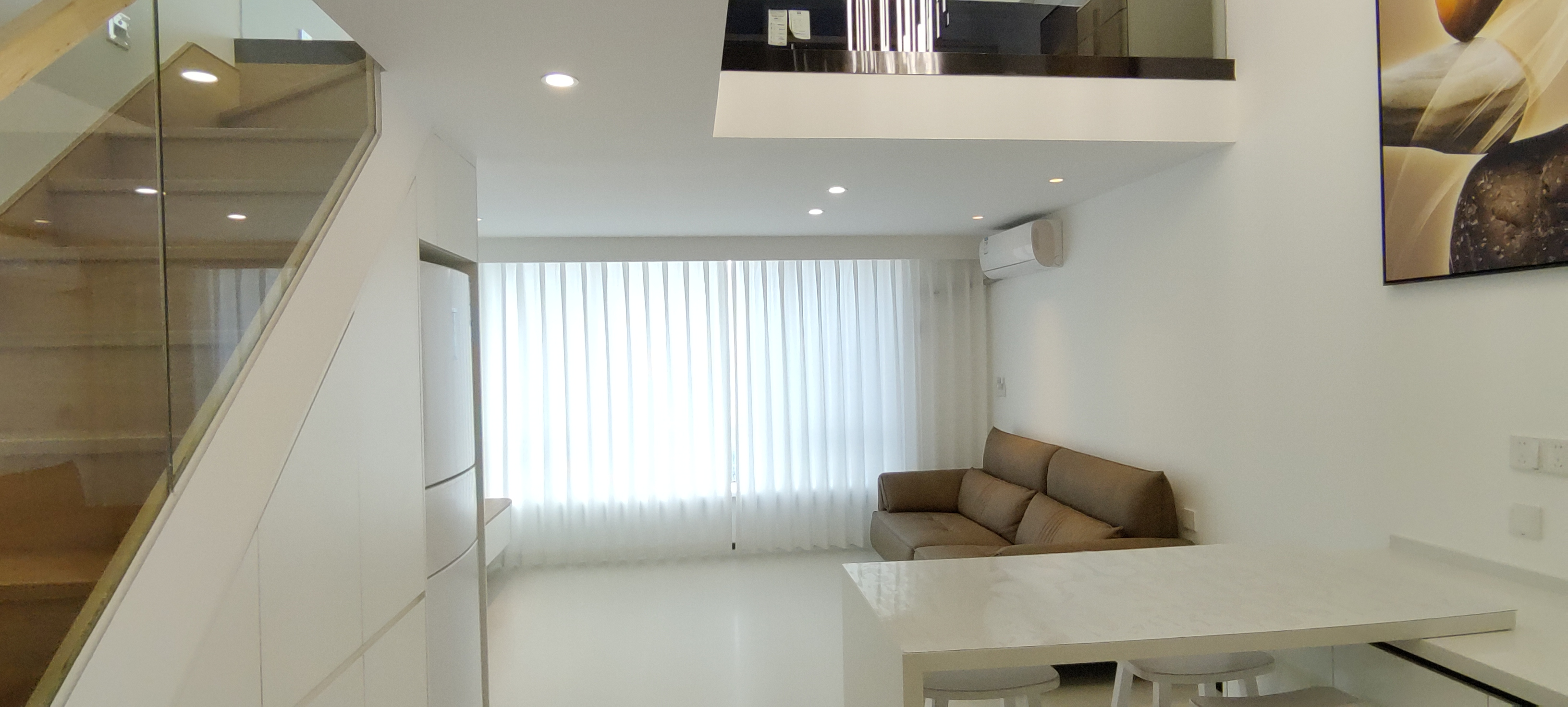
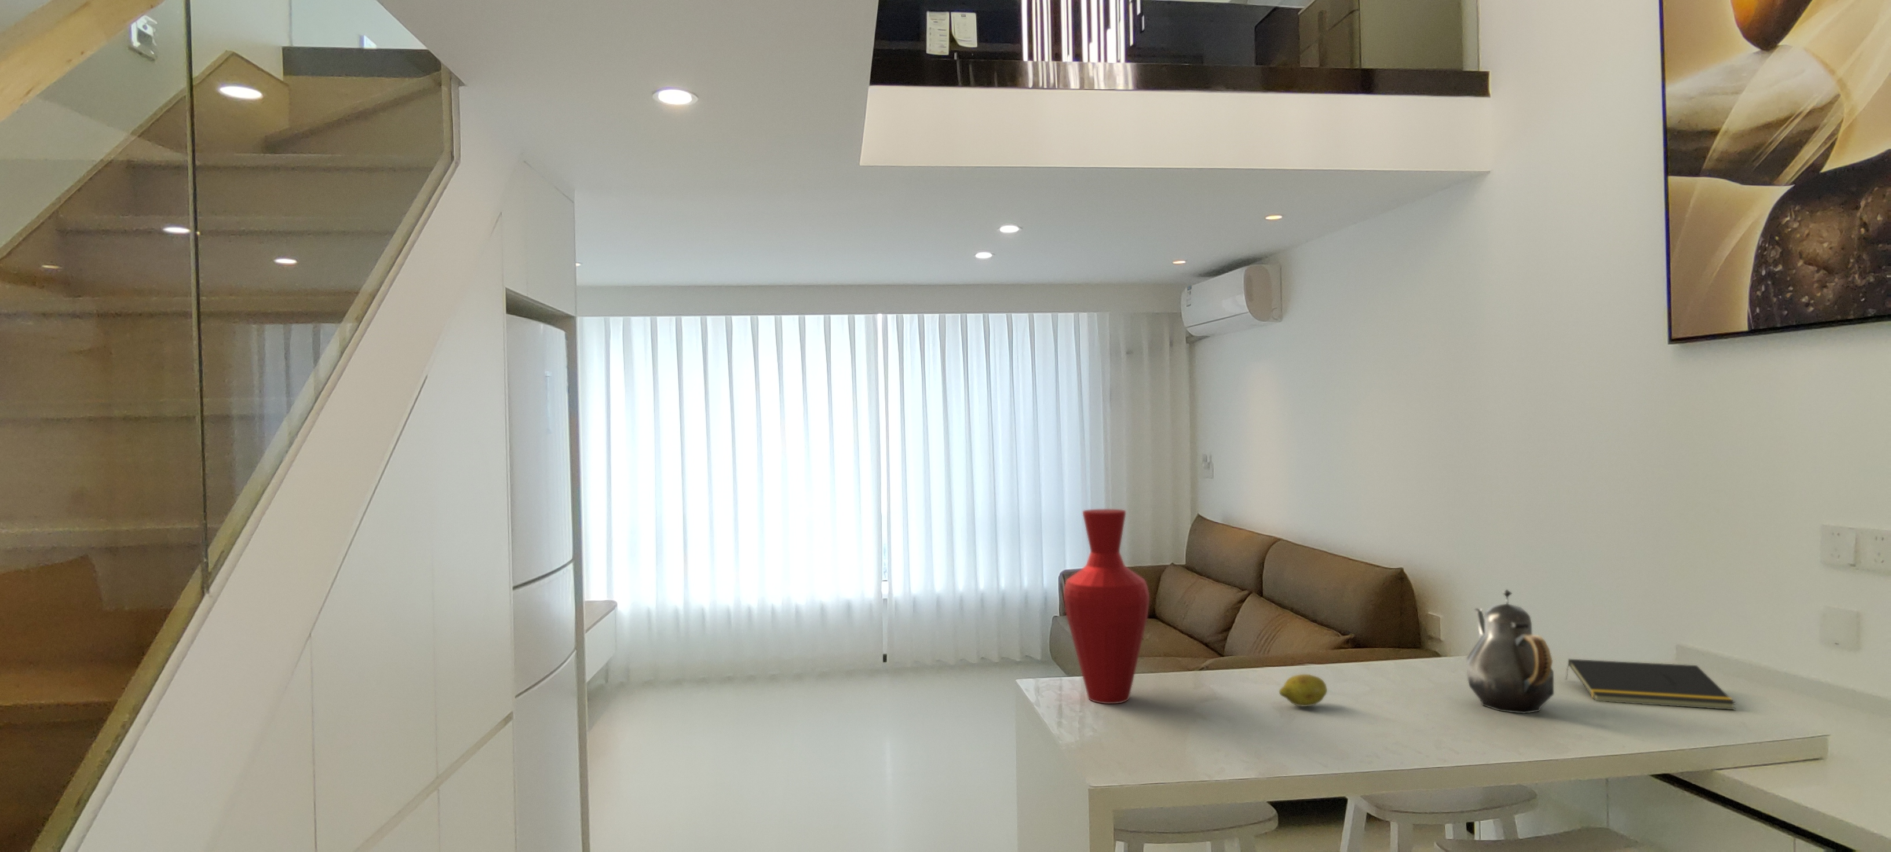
+ fruit [1278,674,1328,707]
+ vase [1064,509,1151,705]
+ notepad [1565,659,1737,710]
+ teapot [1465,588,1555,715]
